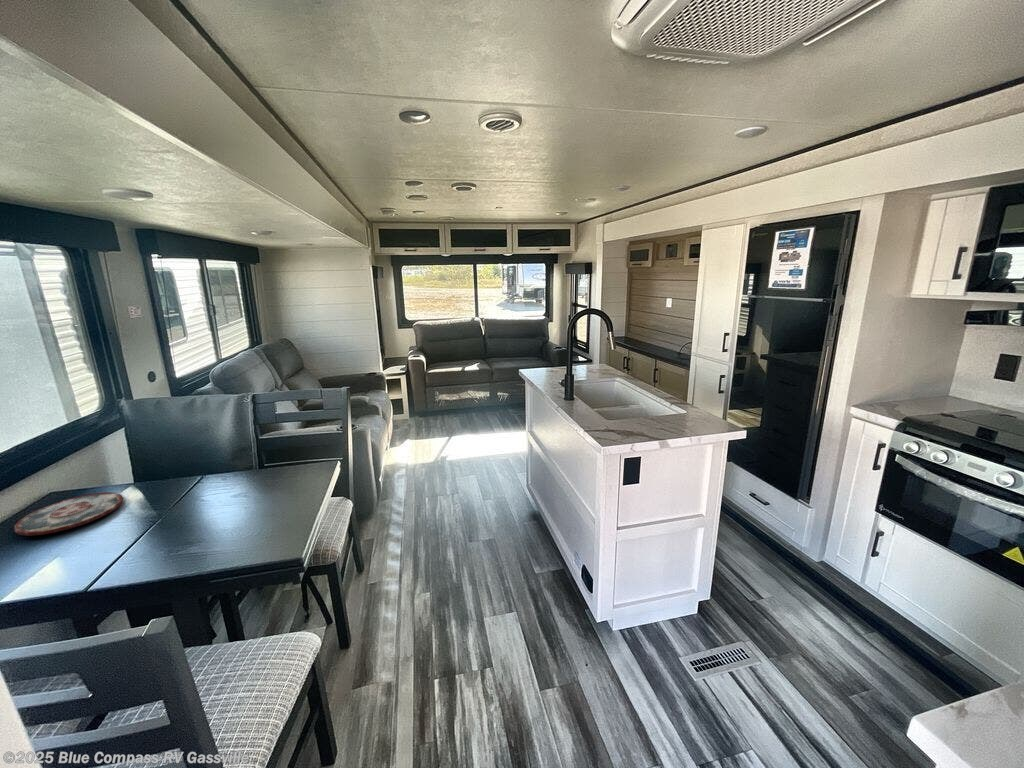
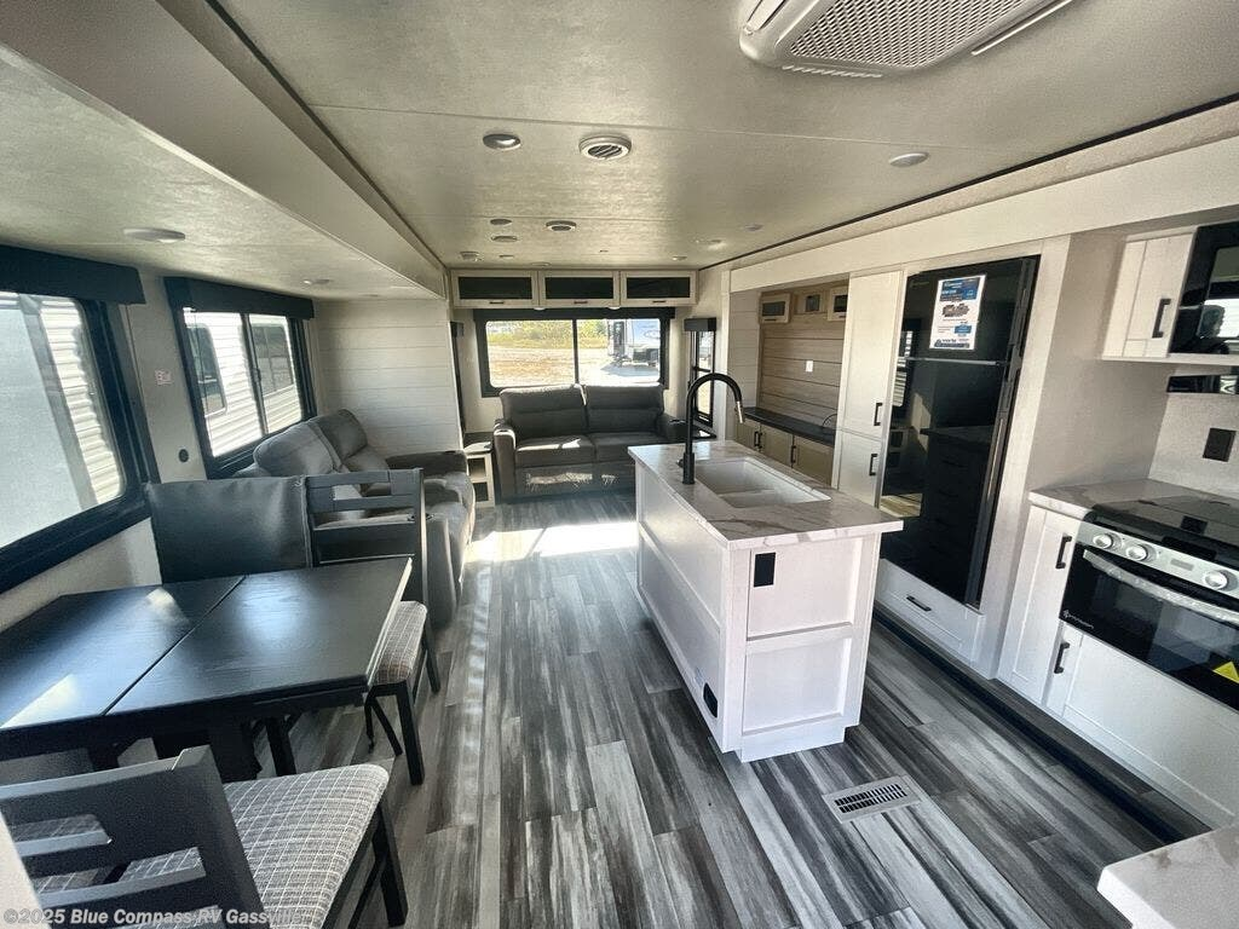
- plate [13,491,124,537]
